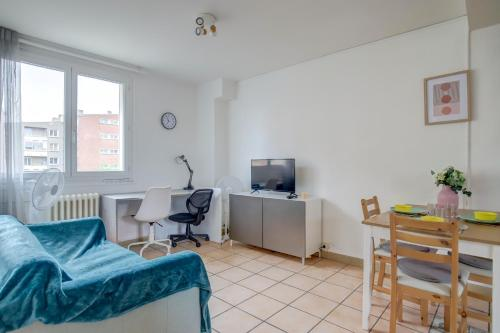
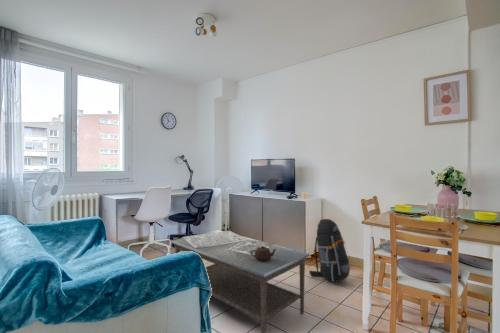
+ coffee table [170,229,310,333]
+ backpack [308,218,352,283]
